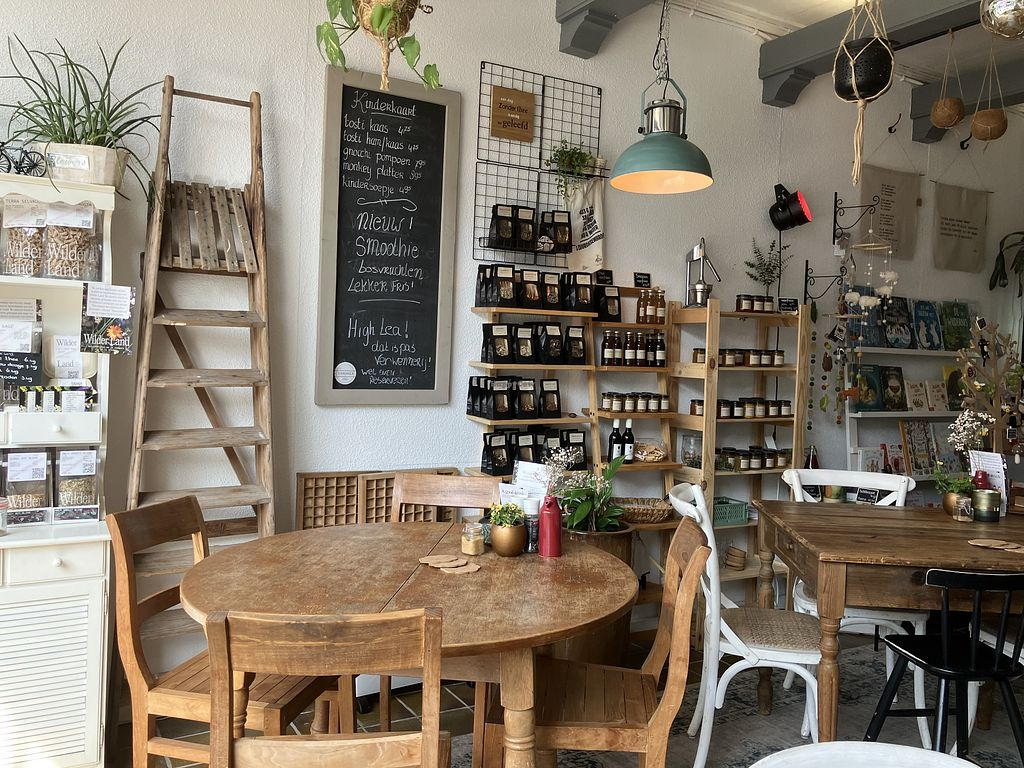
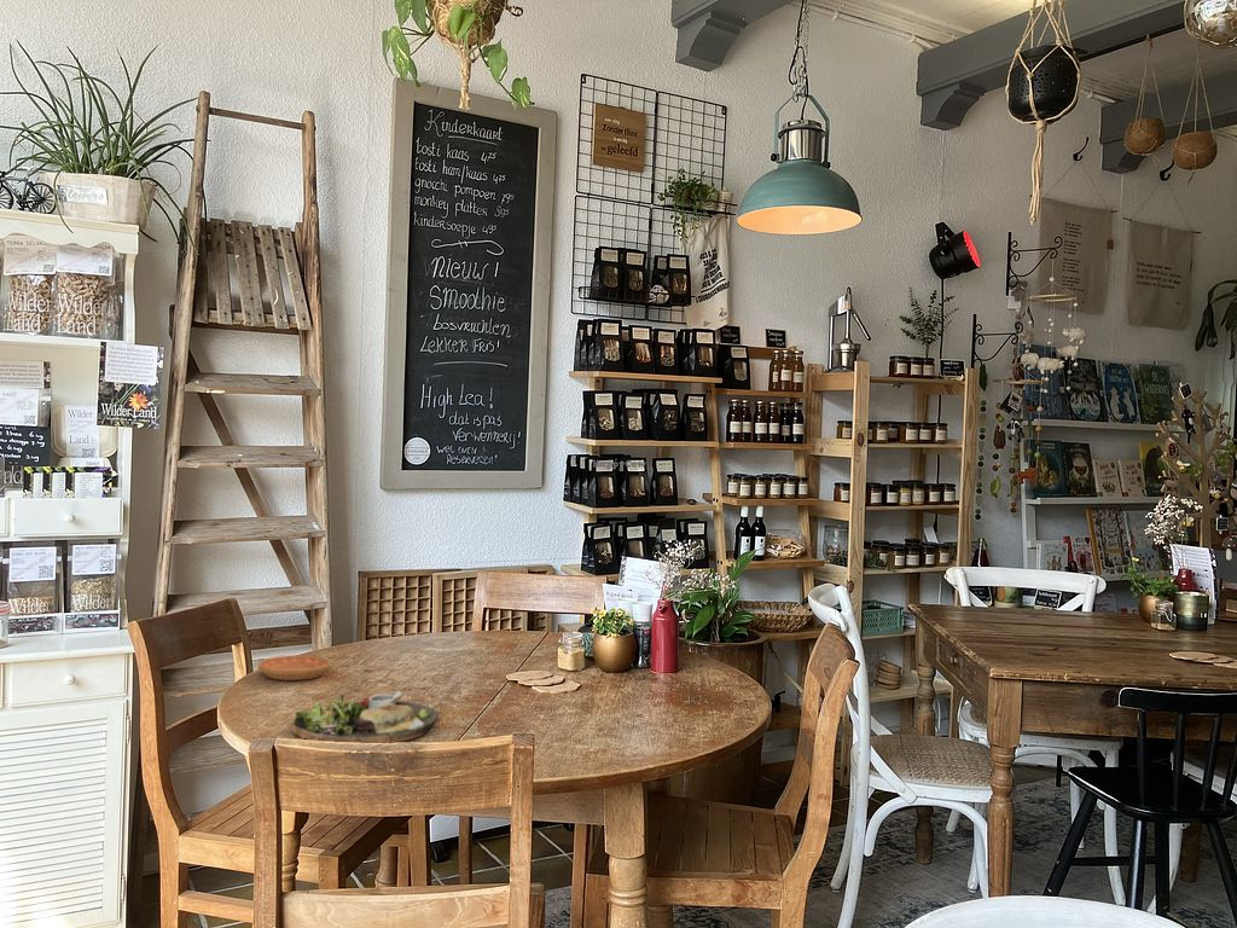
+ dinner plate [290,690,440,744]
+ saucer [257,654,331,682]
